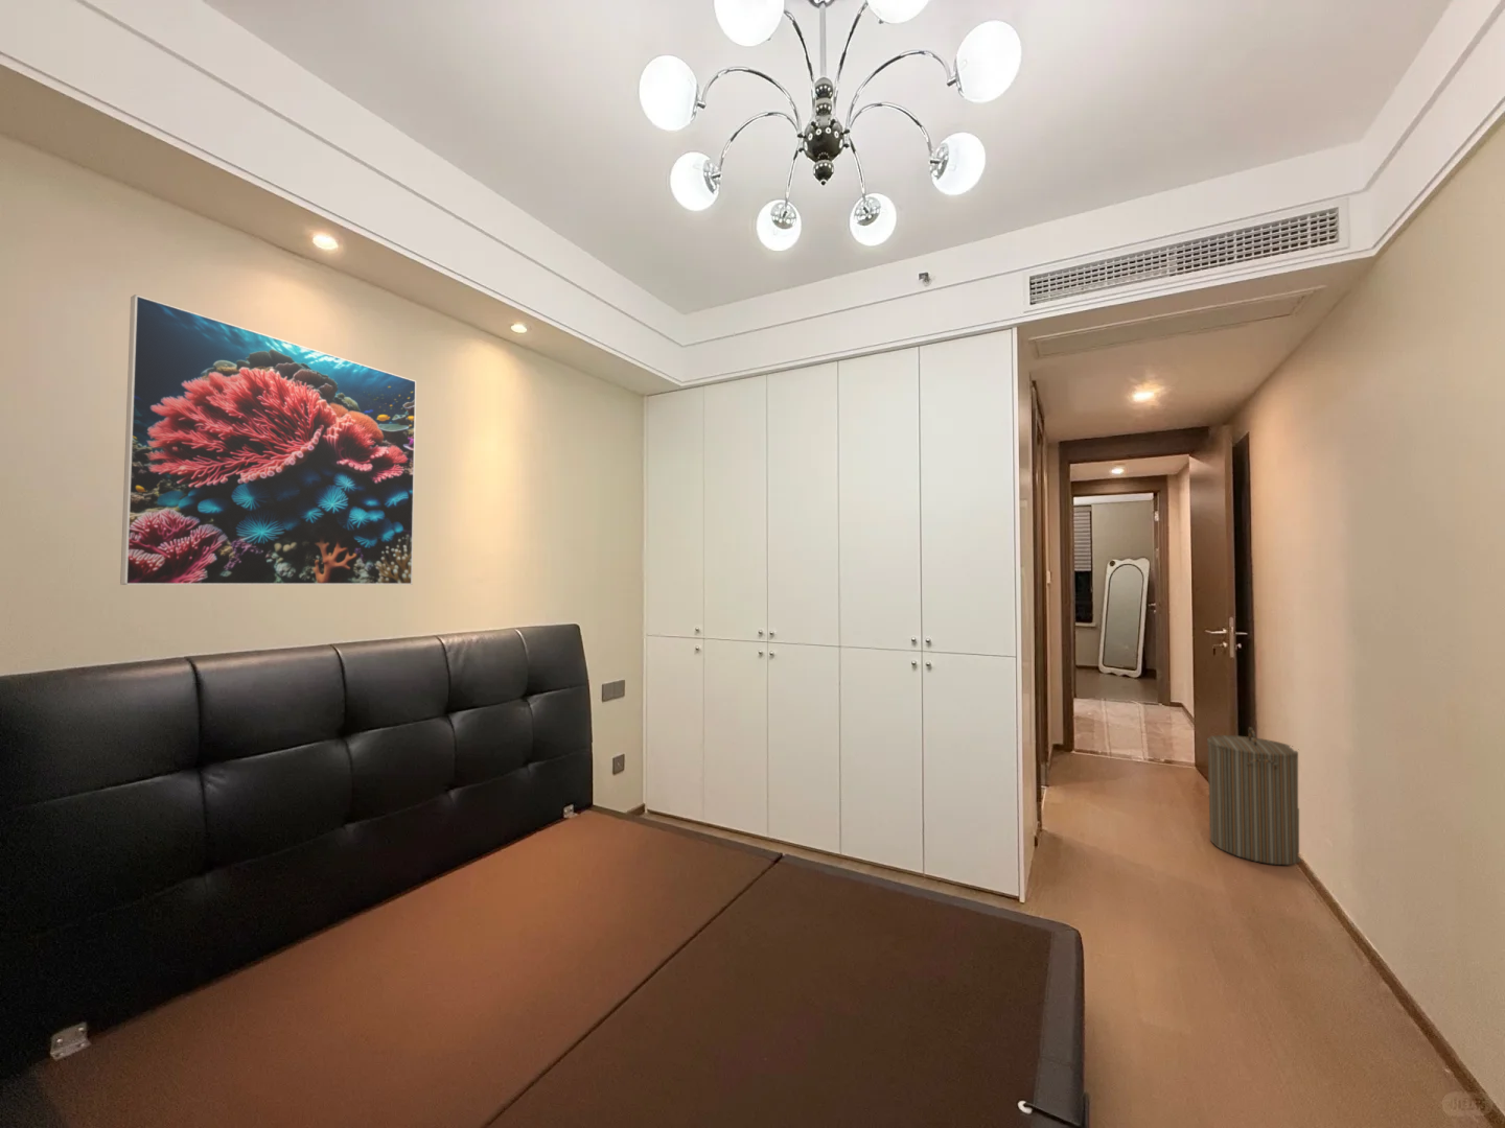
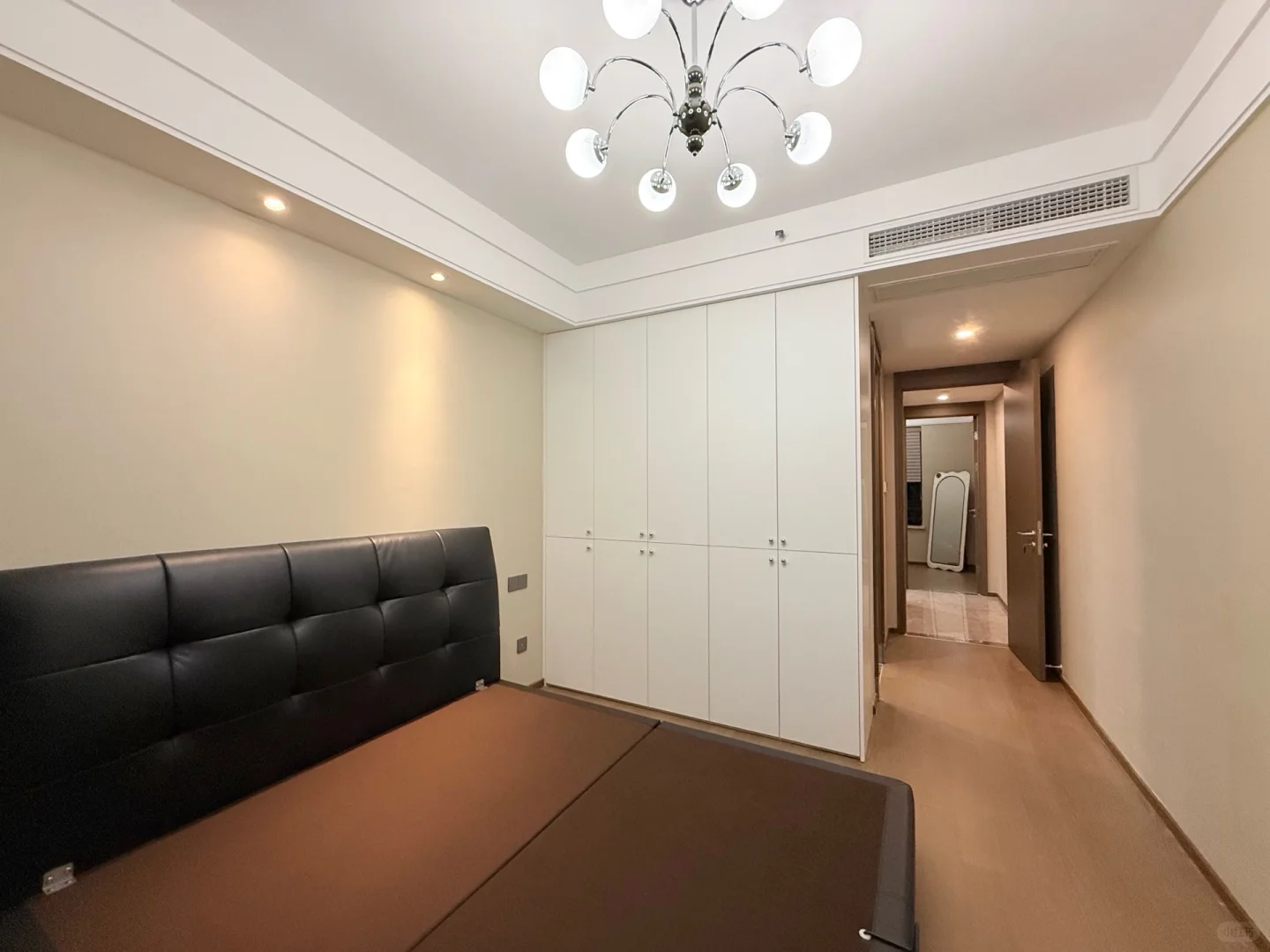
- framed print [120,294,417,587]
- laundry hamper [1206,726,1302,866]
